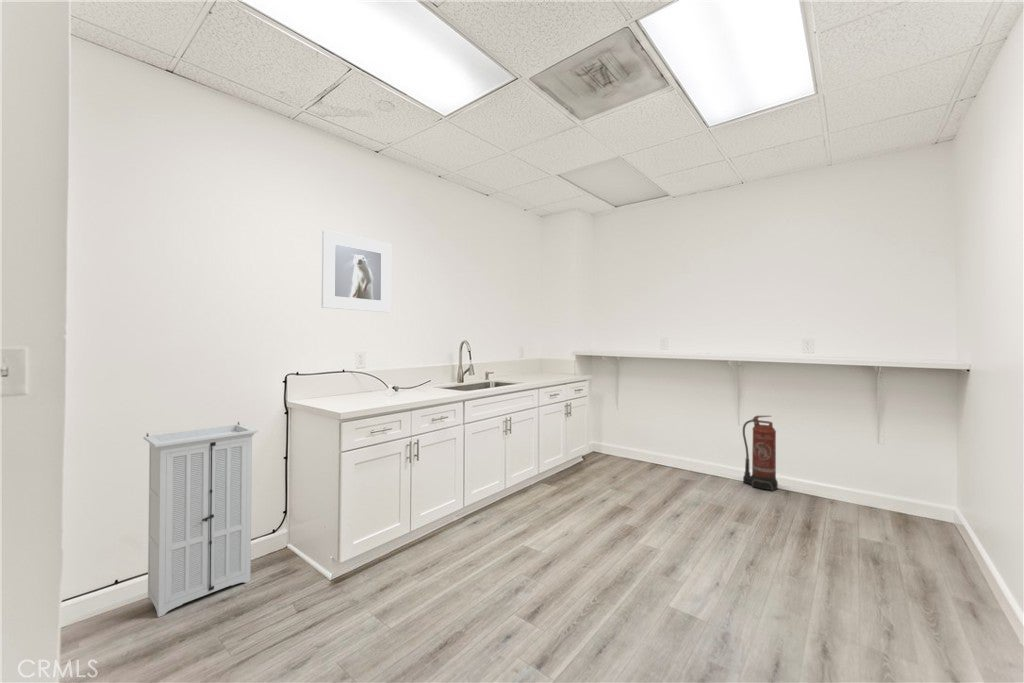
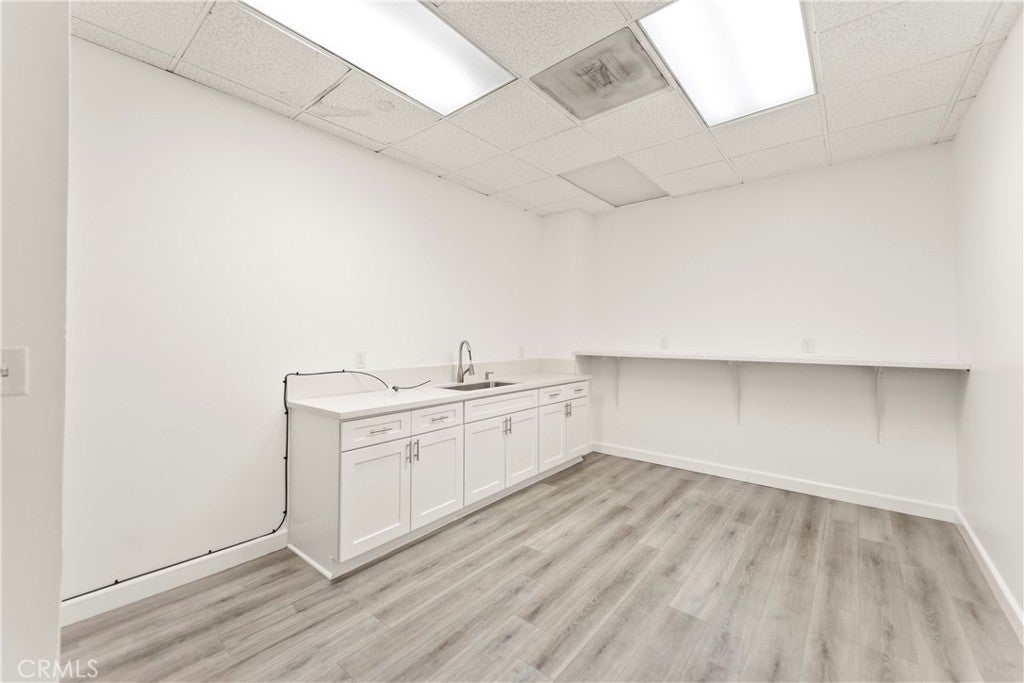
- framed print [321,229,392,313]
- fire extinguisher [742,415,779,492]
- storage cabinet [142,422,259,618]
